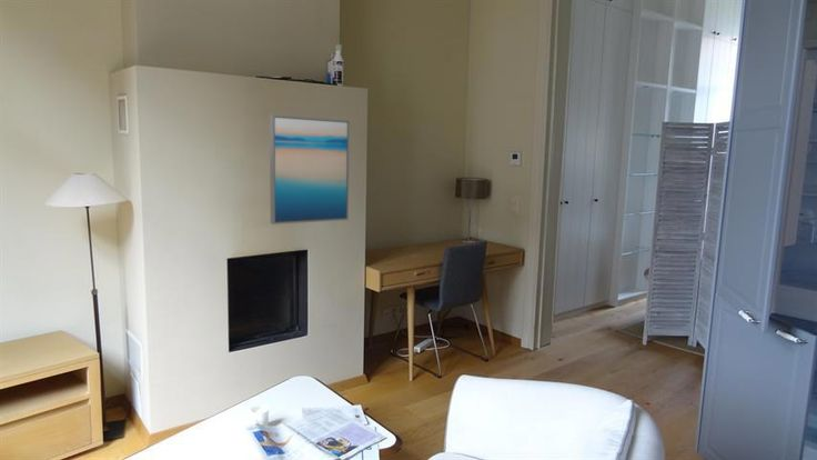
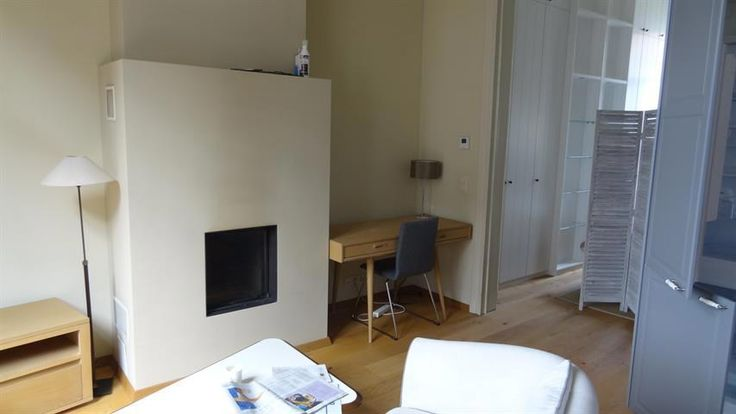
- wall art [269,113,351,226]
